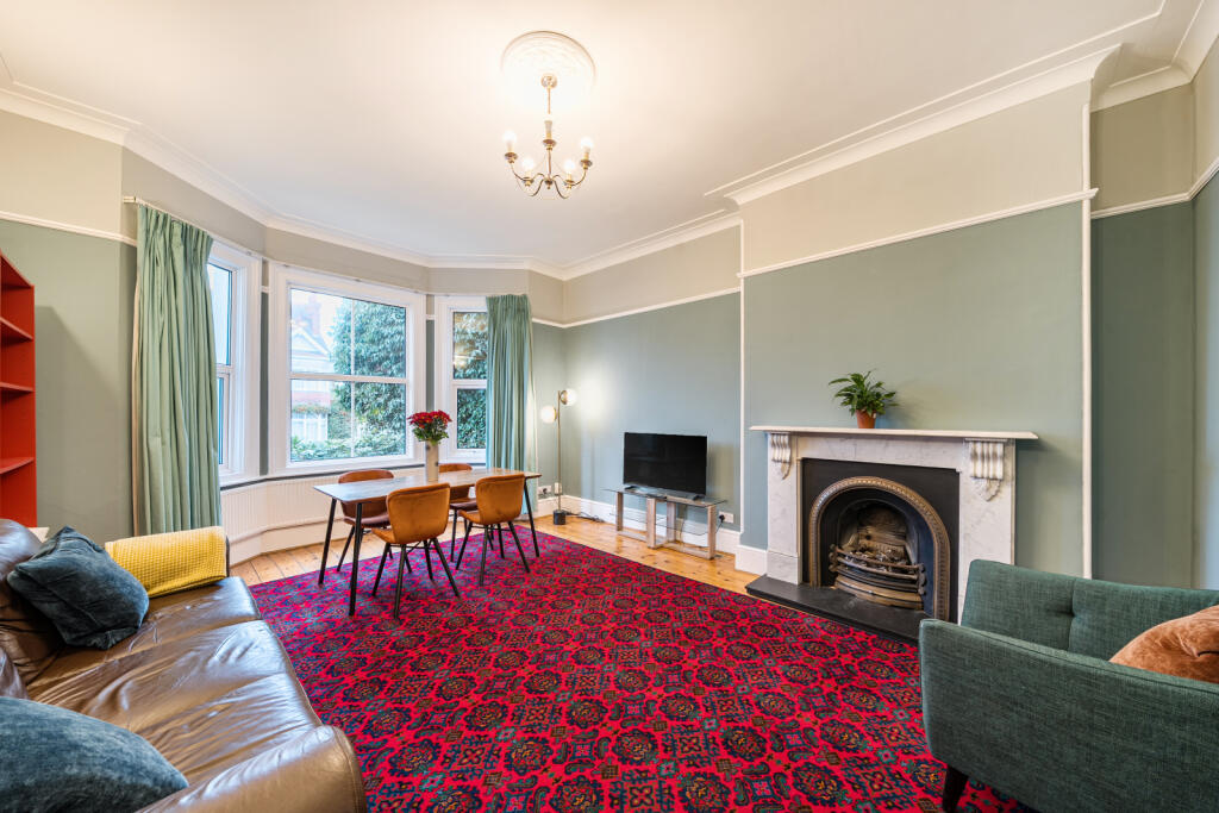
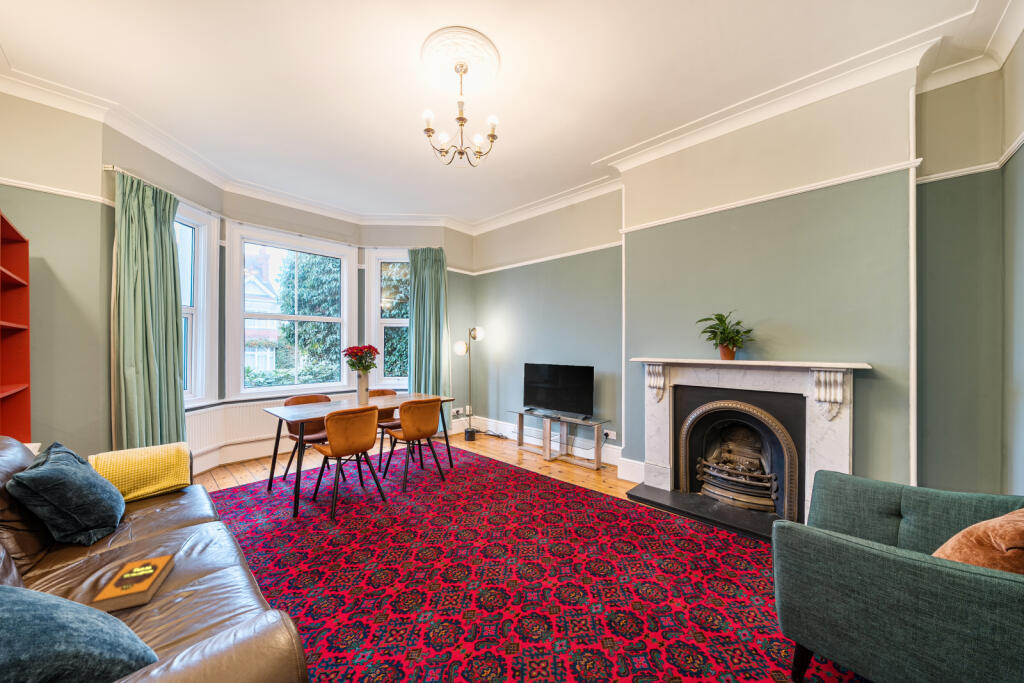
+ hardback book [84,552,177,614]
